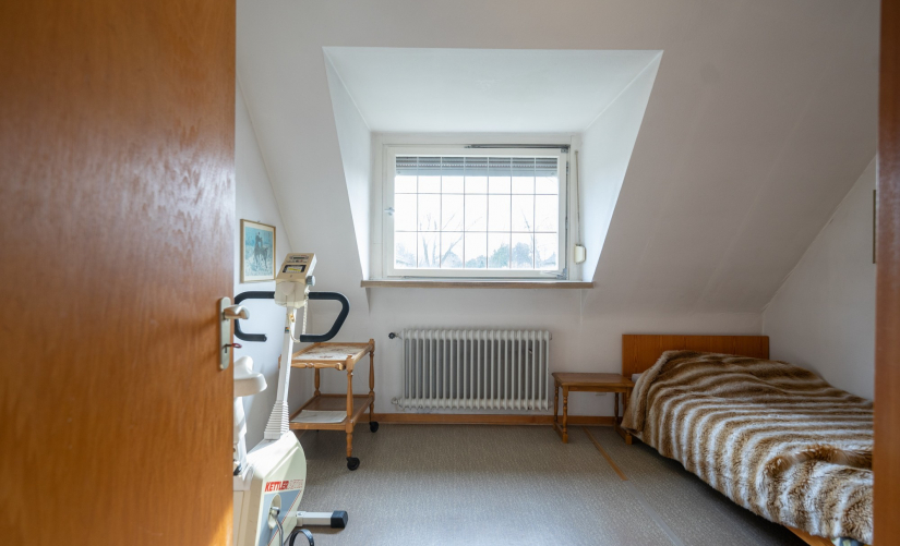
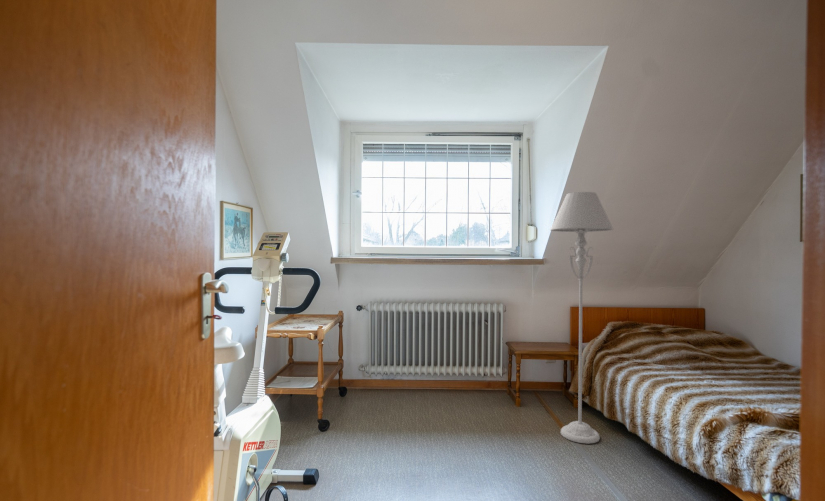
+ floor lamp [549,191,614,445]
